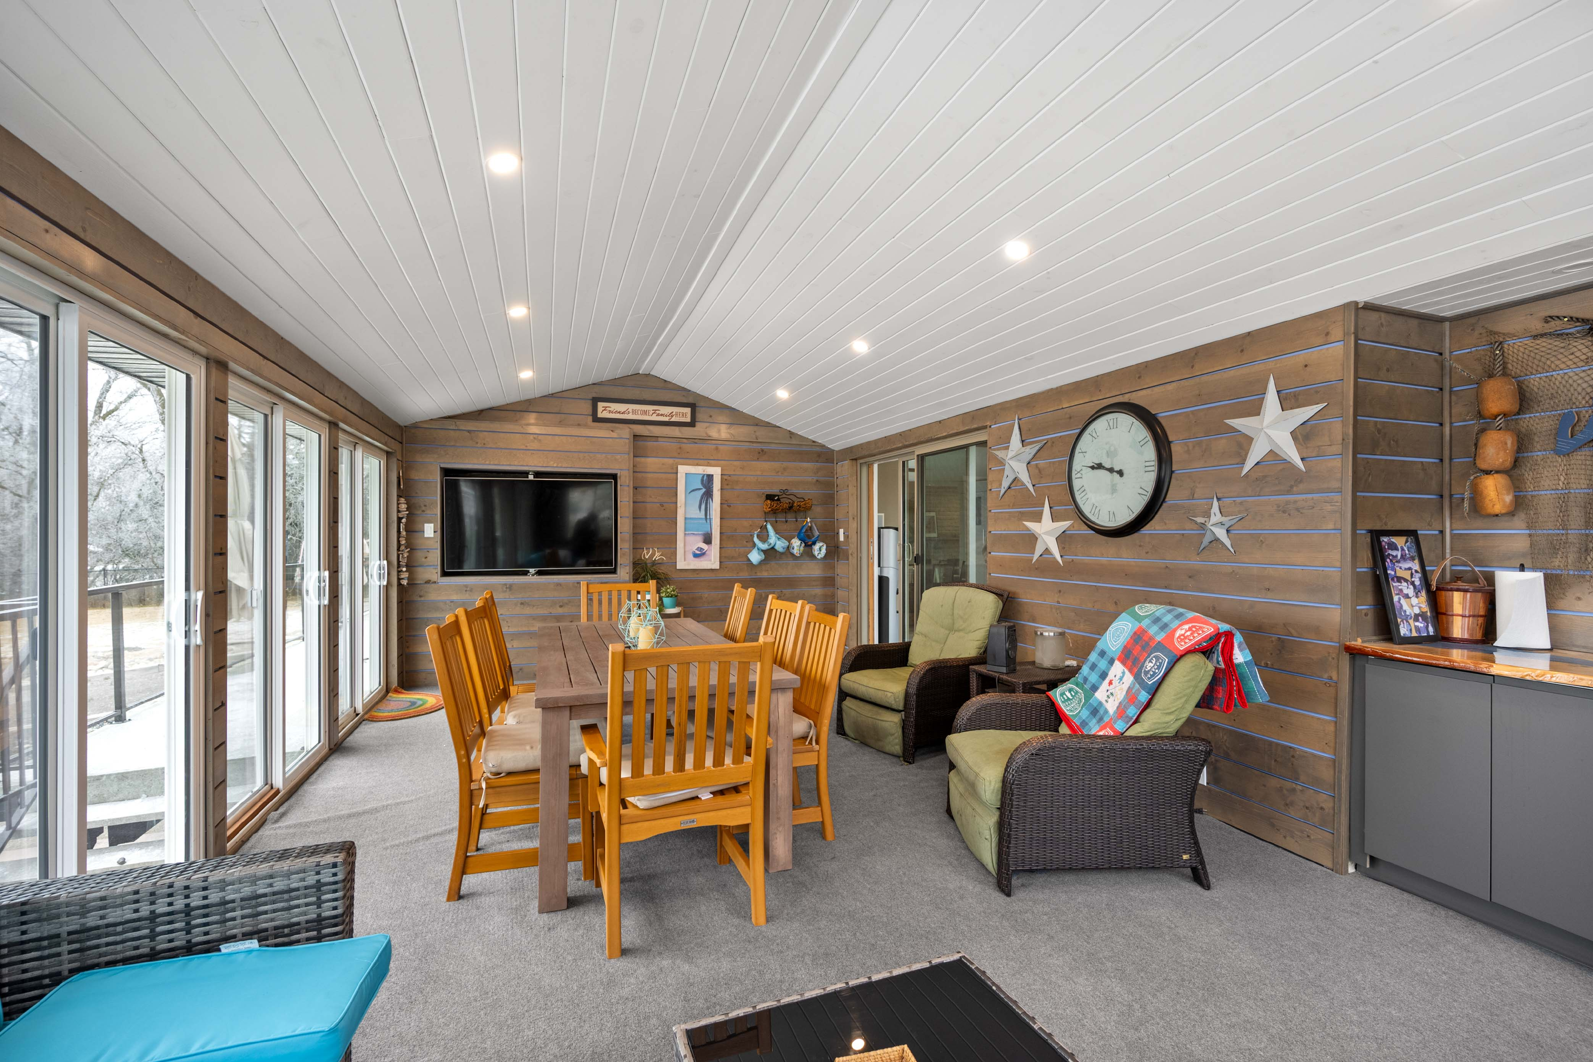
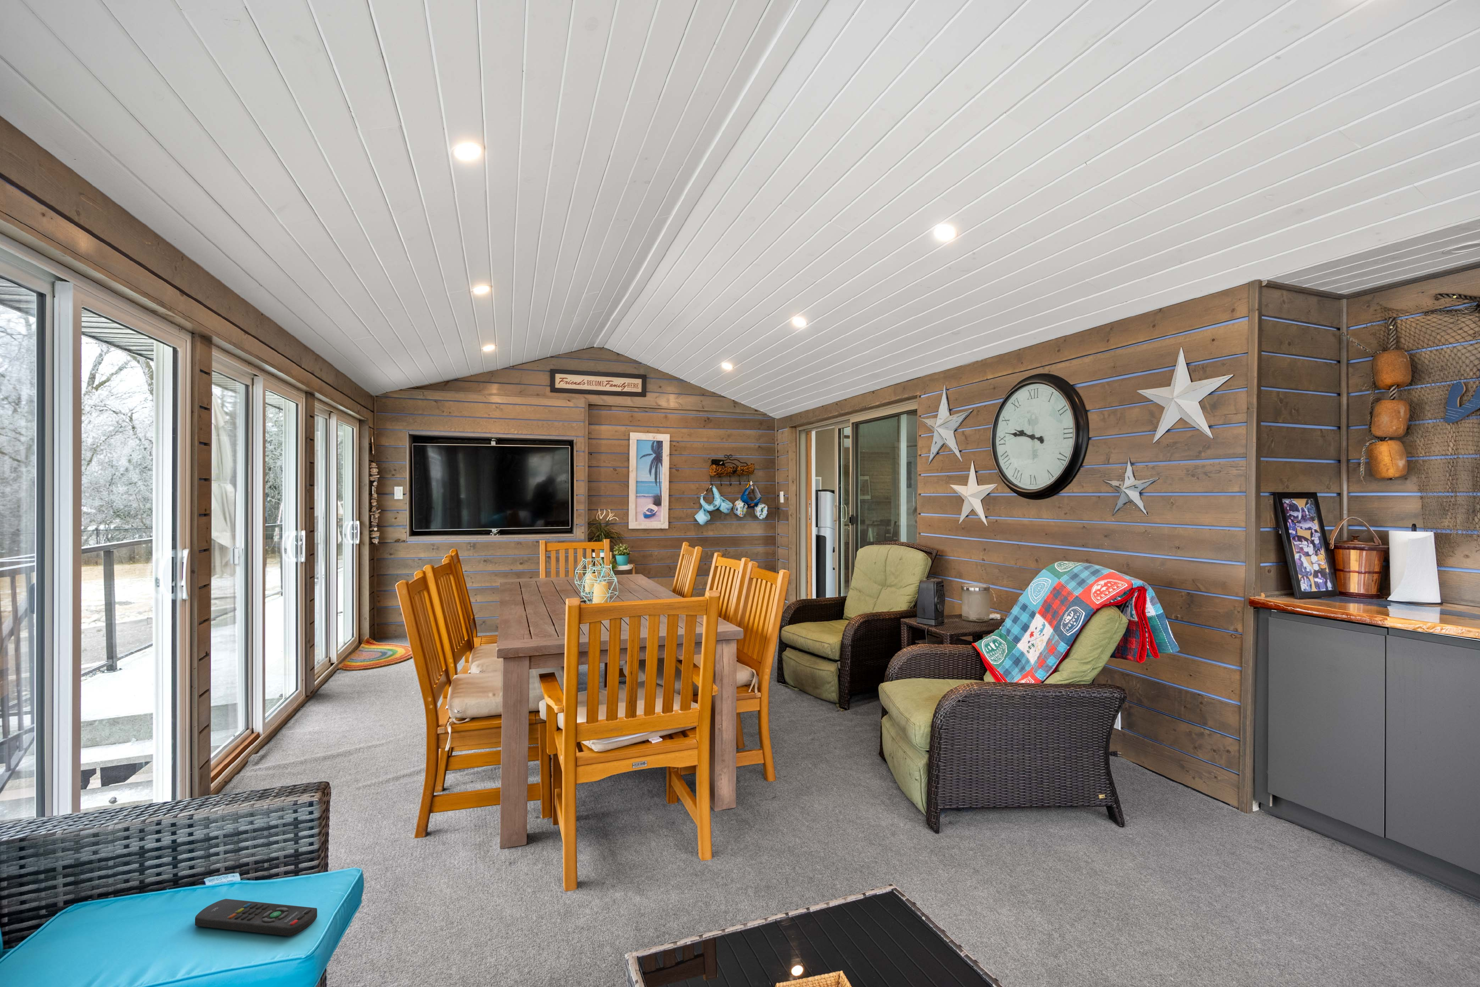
+ remote control [195,899,317,936]
